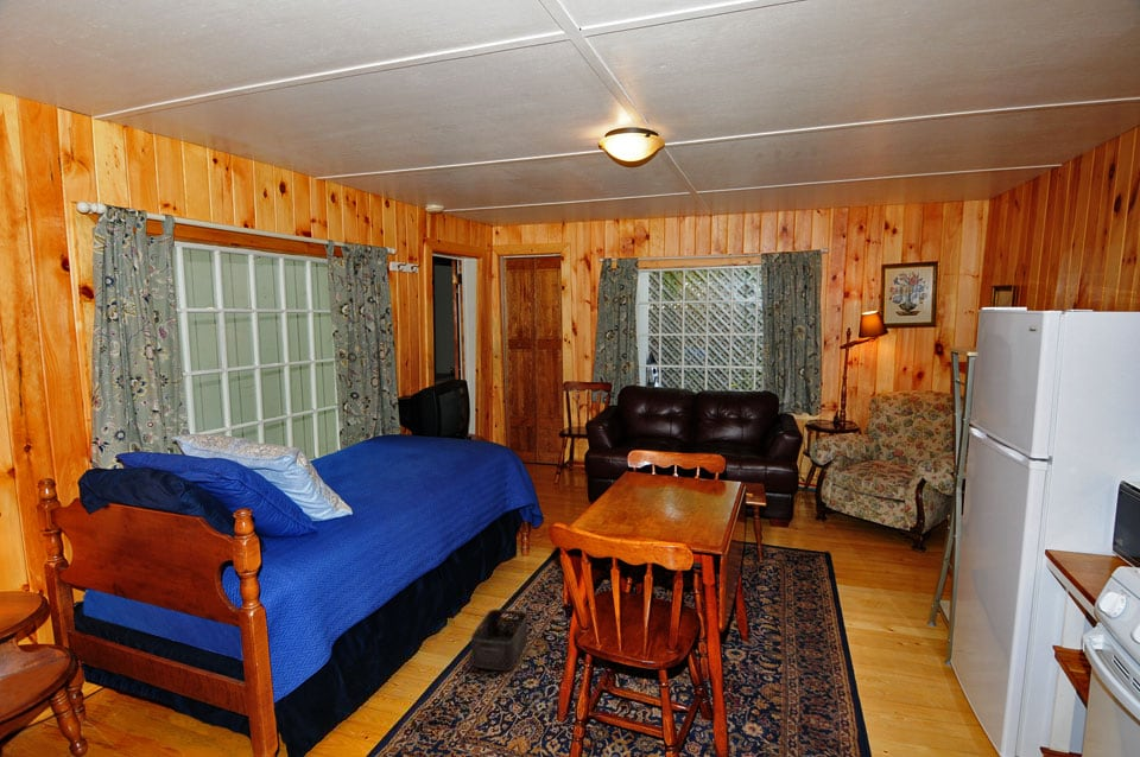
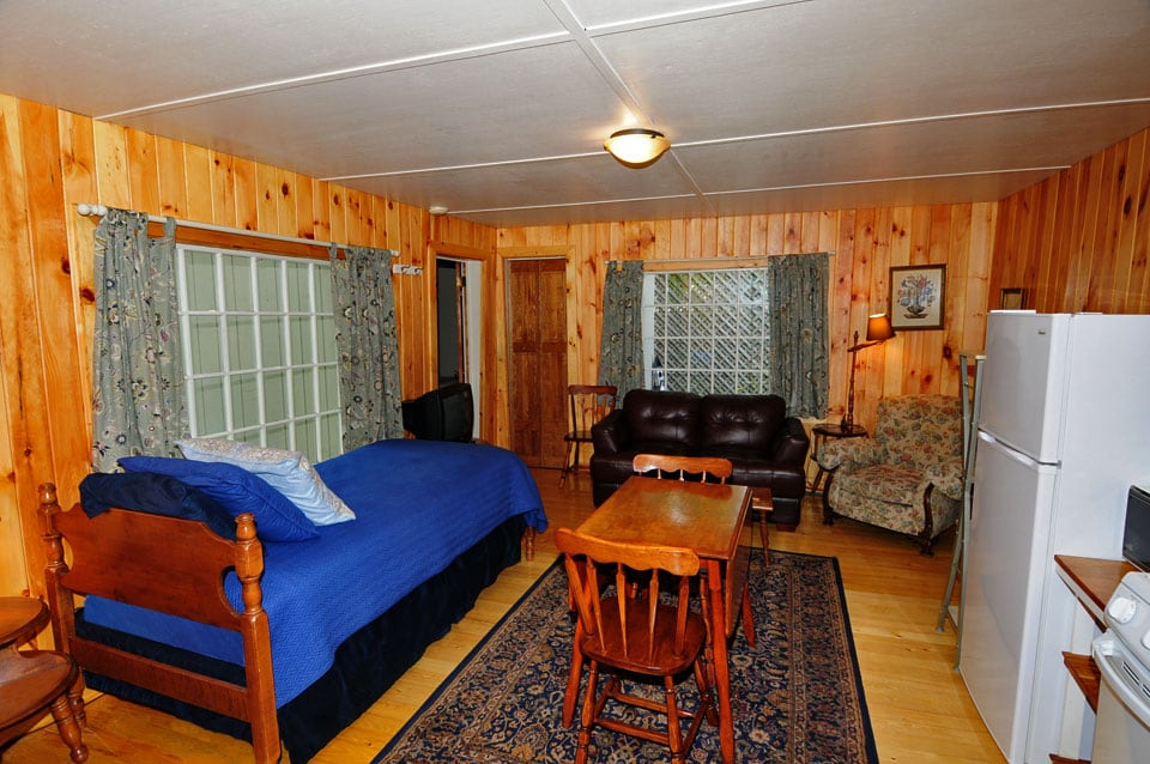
- storage bin [470,607,528,672]
